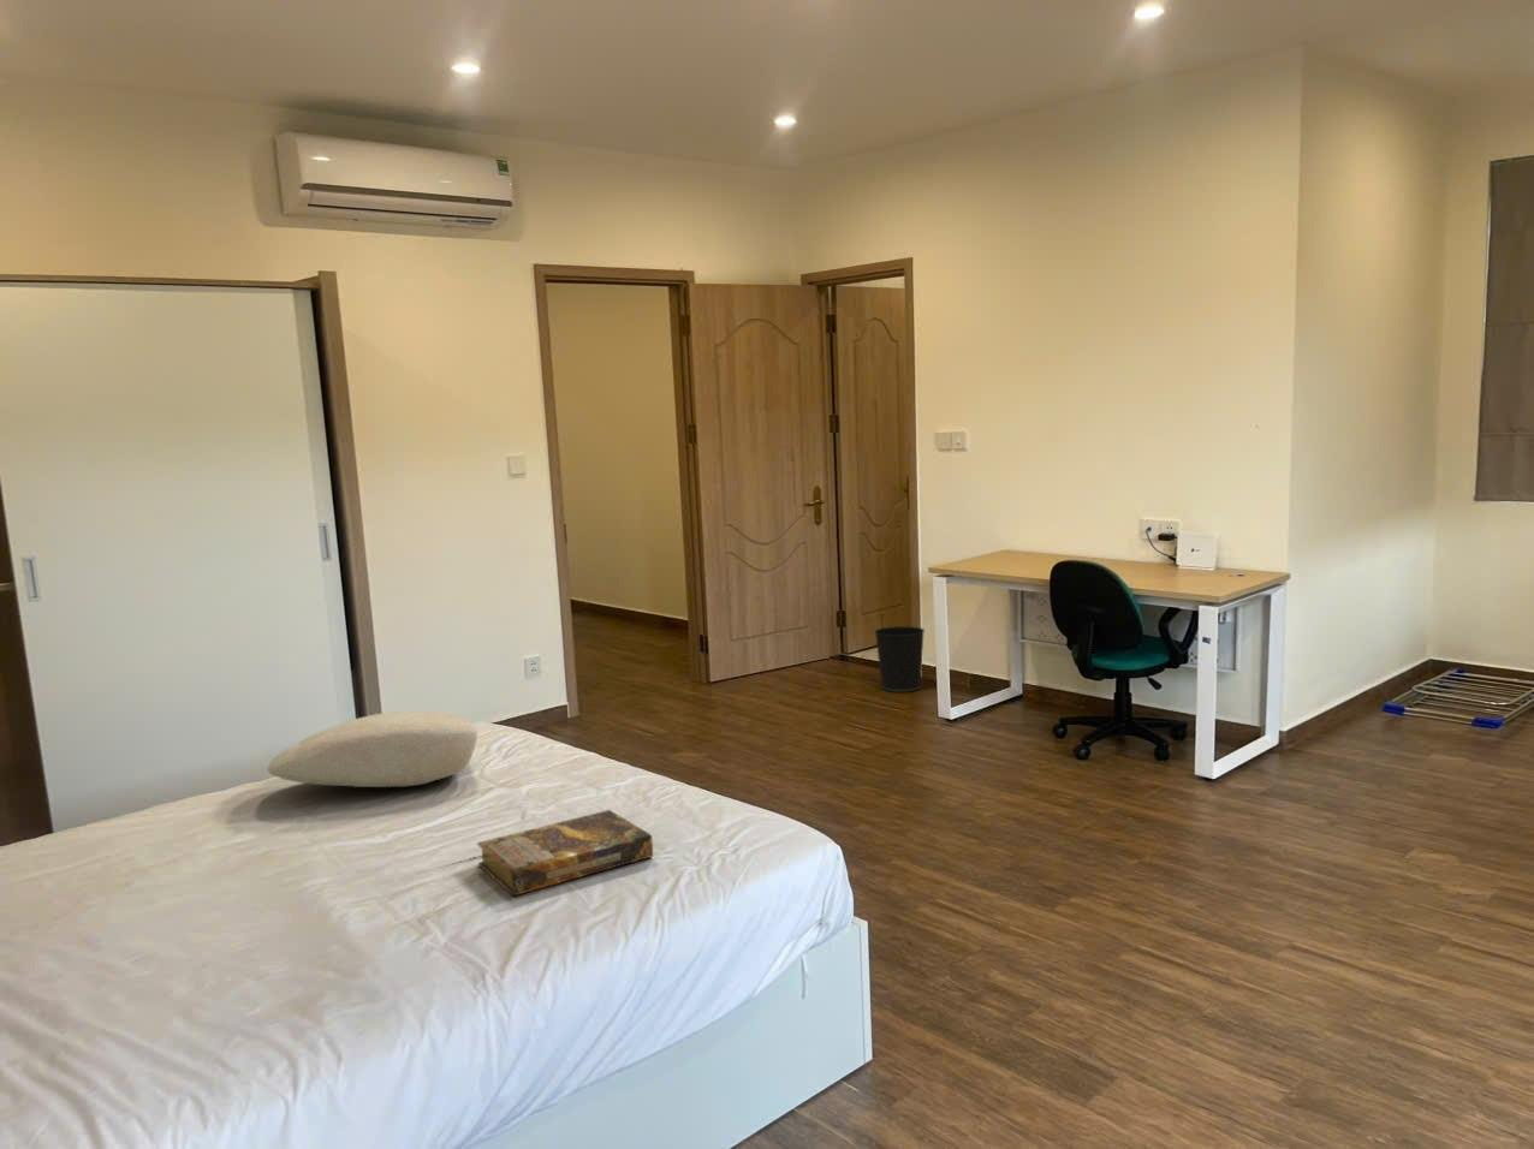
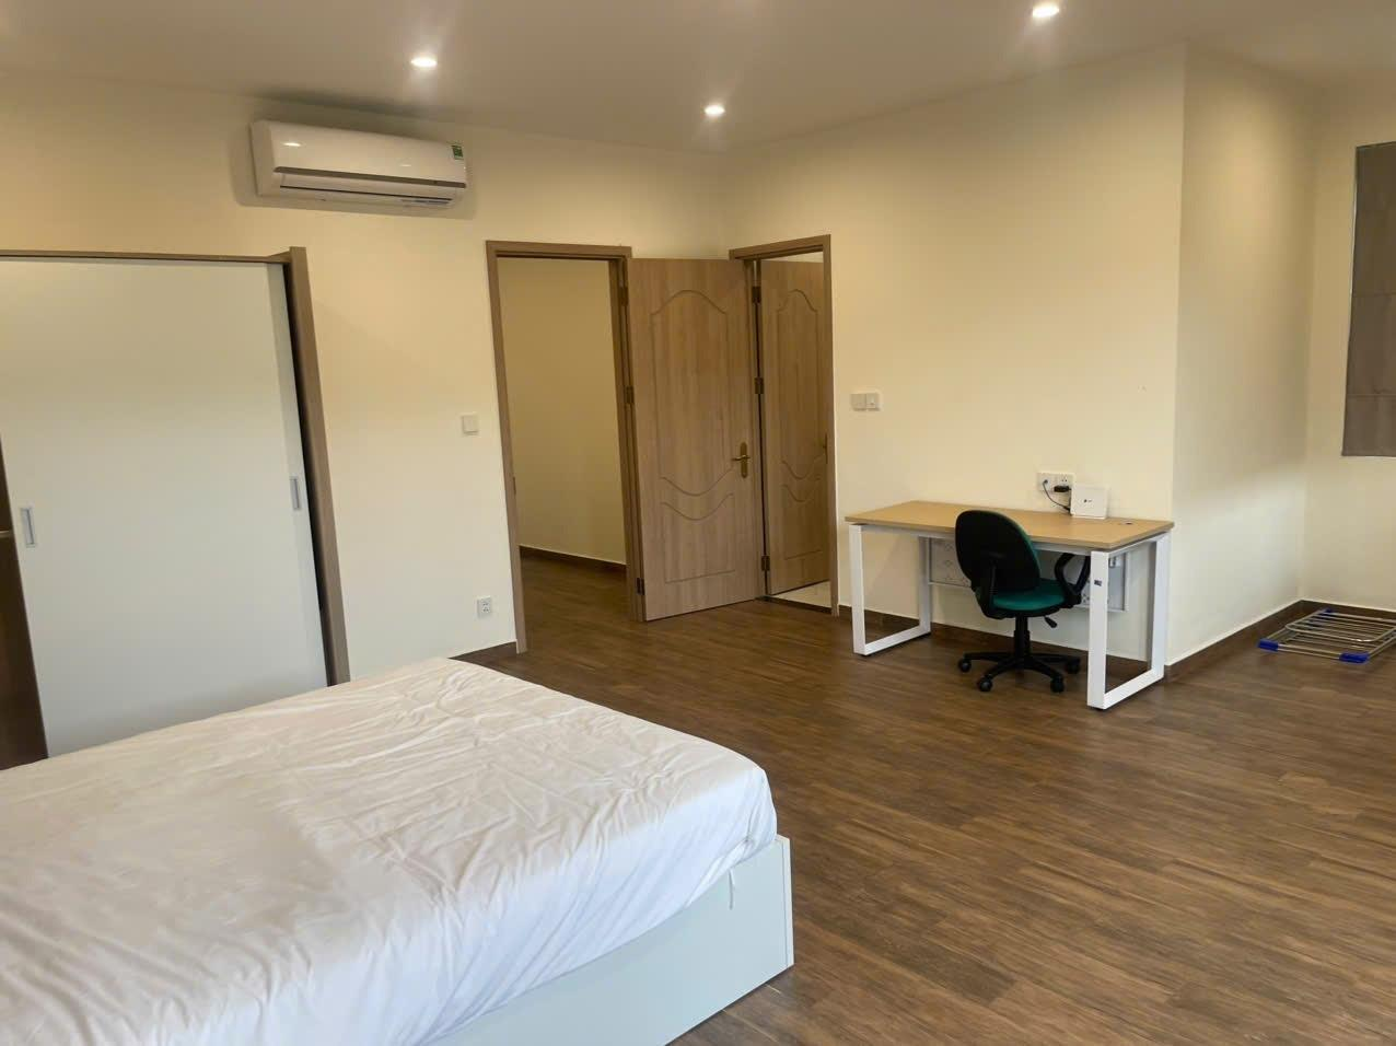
- wastebasket [873,625,926,694]
- book [476,809,654,897]
- pillow [267,711,478,788]
